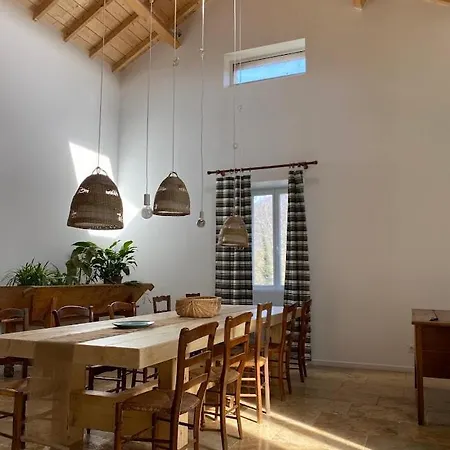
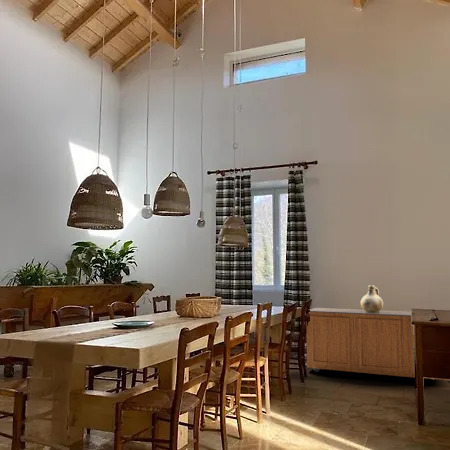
+ ceramic jug [360,284,384,313]
+ sideboard [306,307,450,384]
